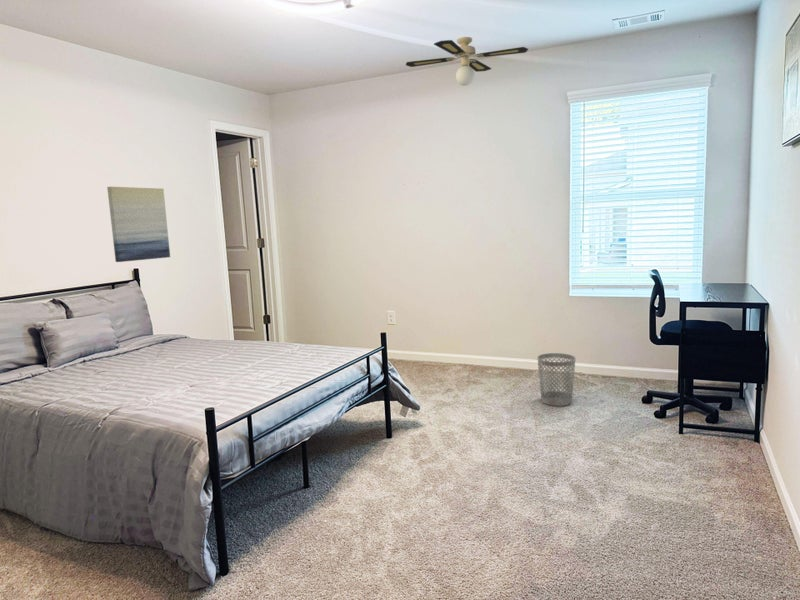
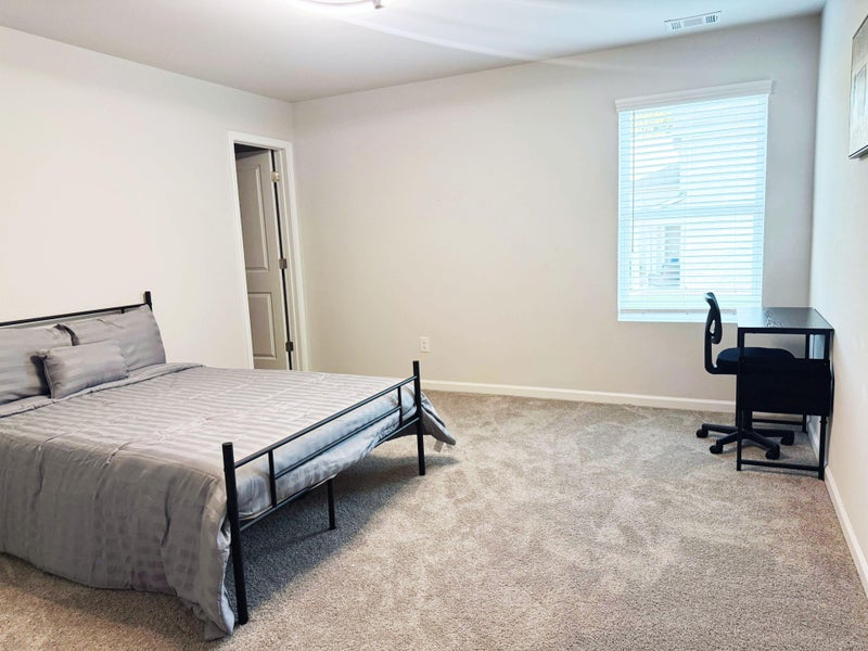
- wall art [106,186,171,263]
- wastebasket [536,352,577,407]
- ceiling fan [405,36,529,87]
